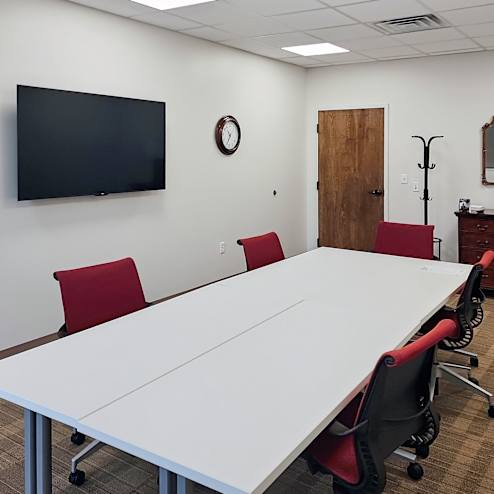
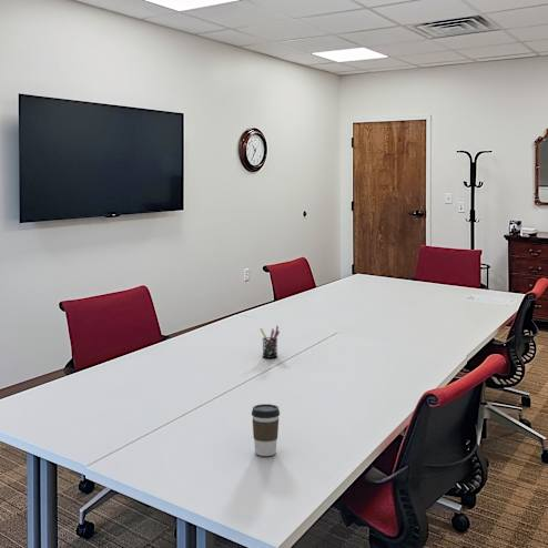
+ pen holder [258,325,281,359]
+ coffee cup [251,403,281,457]
